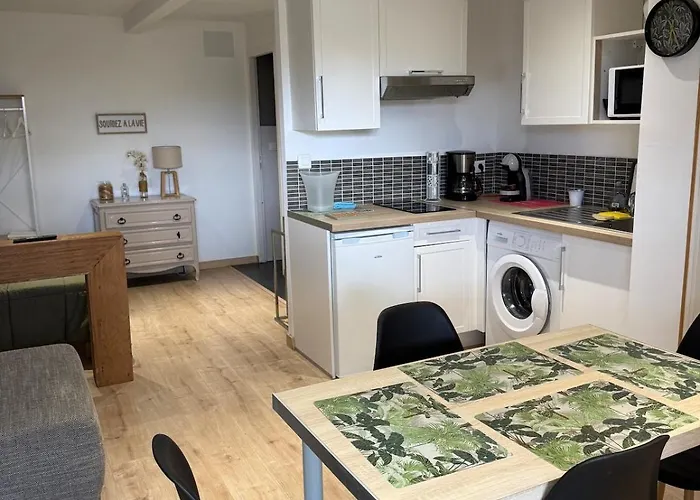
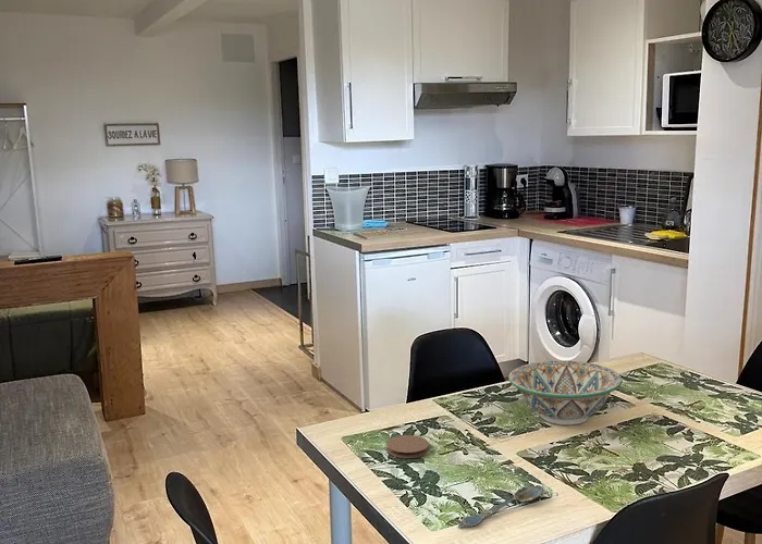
+ coaster [385,434,430,459]
+ decorative bowl [507,360,623,425]
+ spoon [457,485,544,529]
